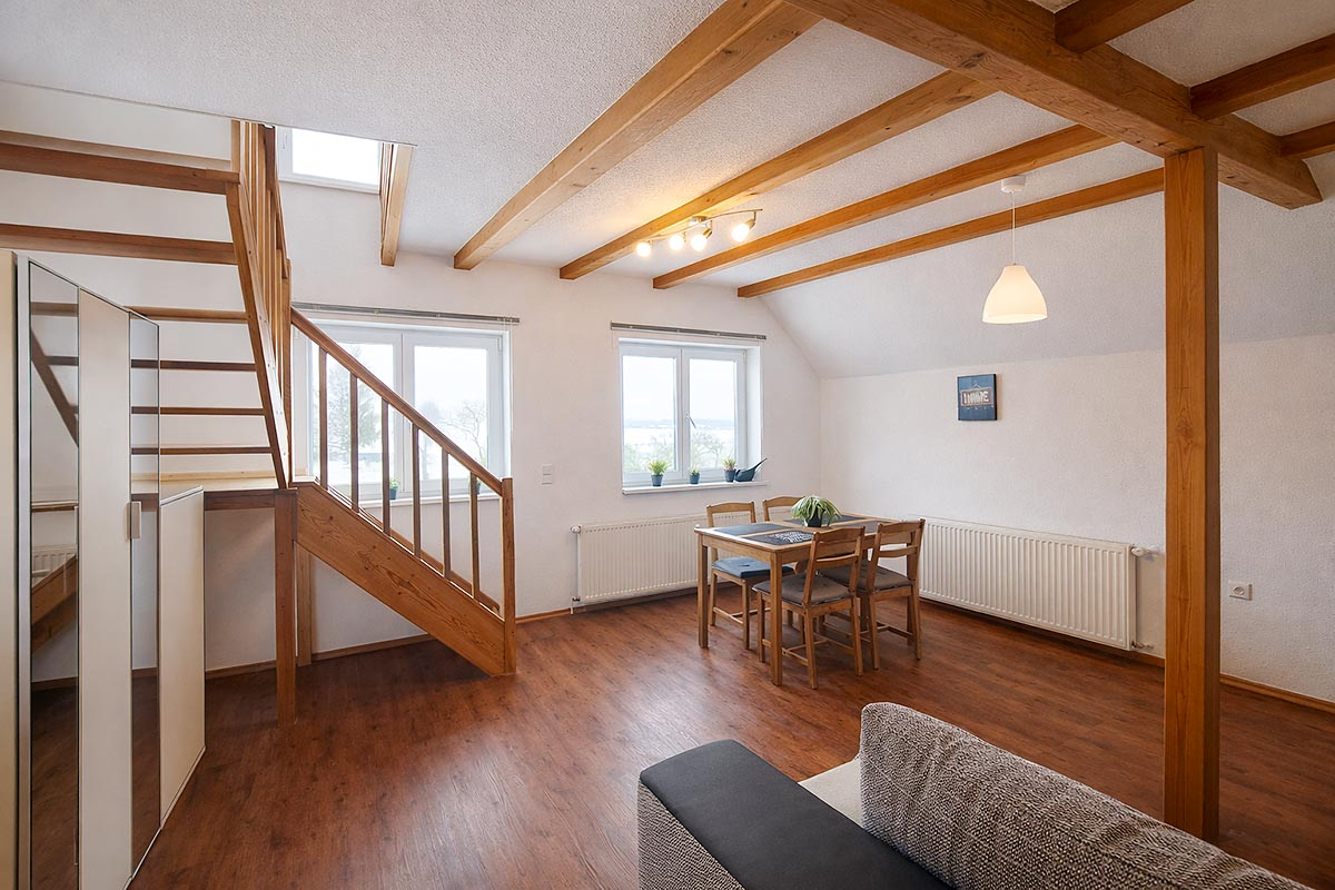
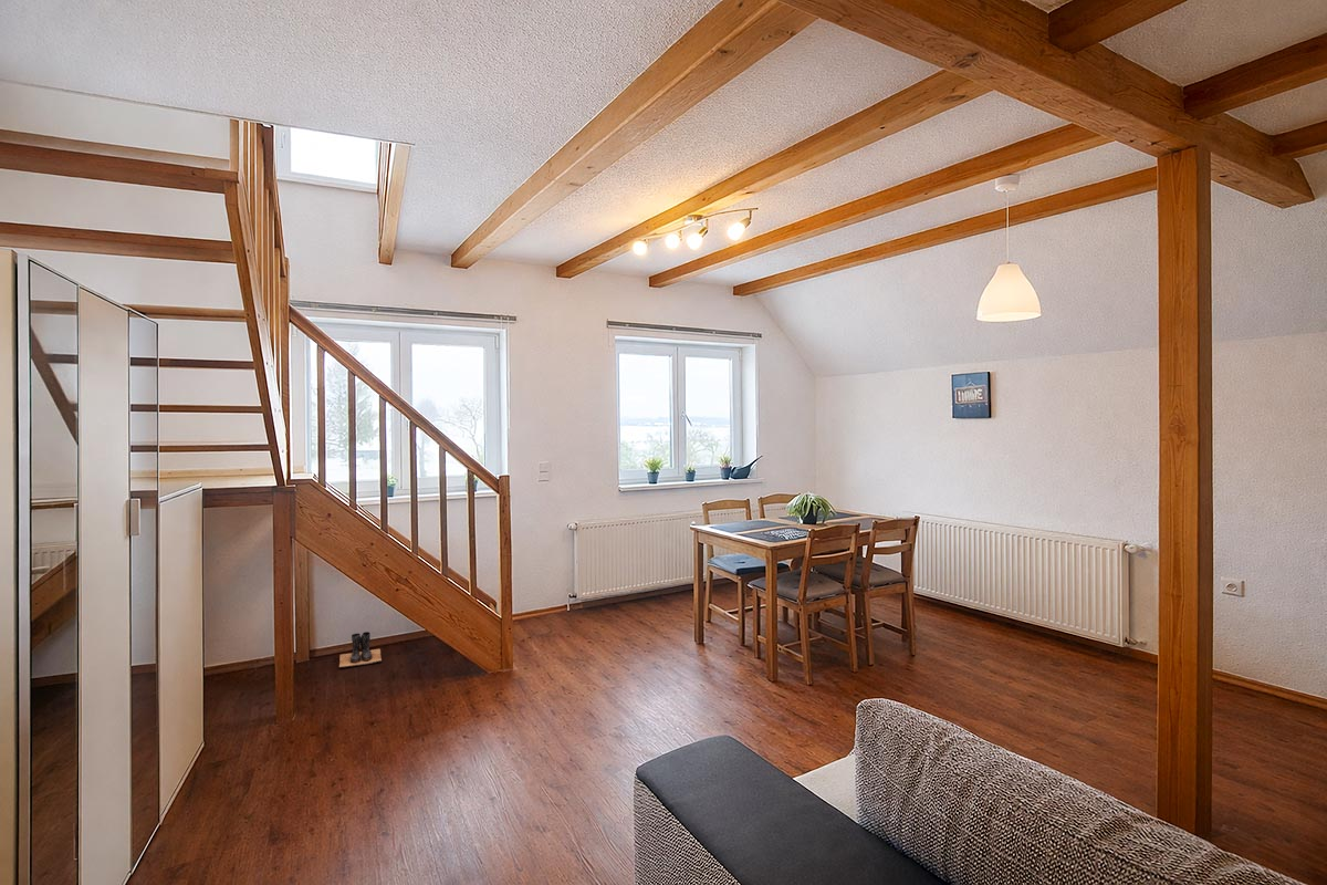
+ boots [338,631,383,668]
